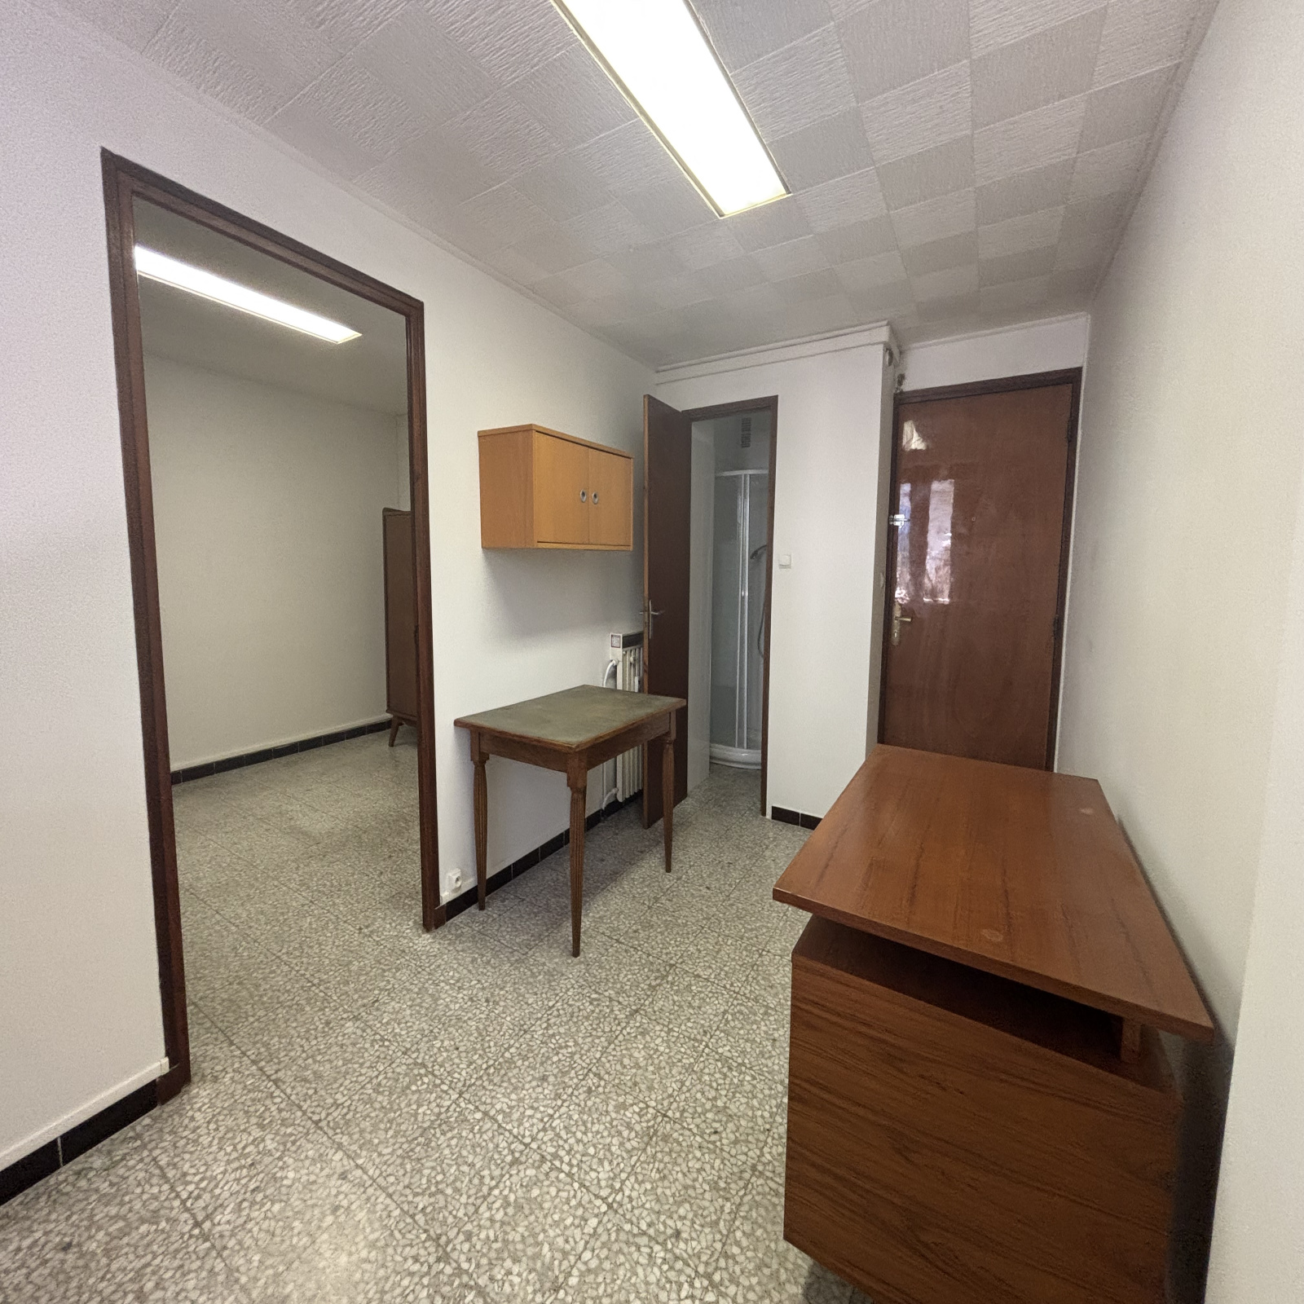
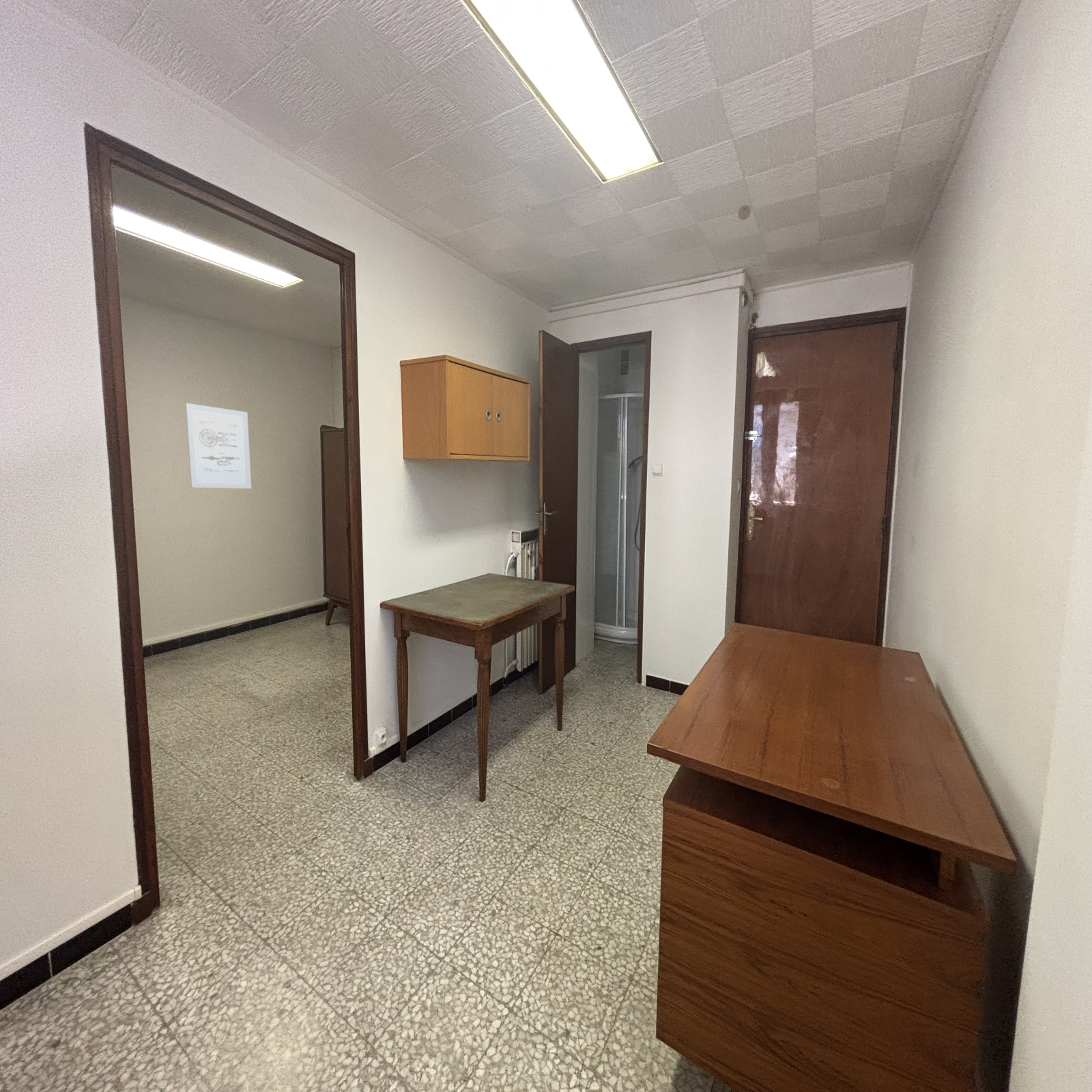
+ wall art [185,403,252,489]
+ eyeball [737,205,751,220]
